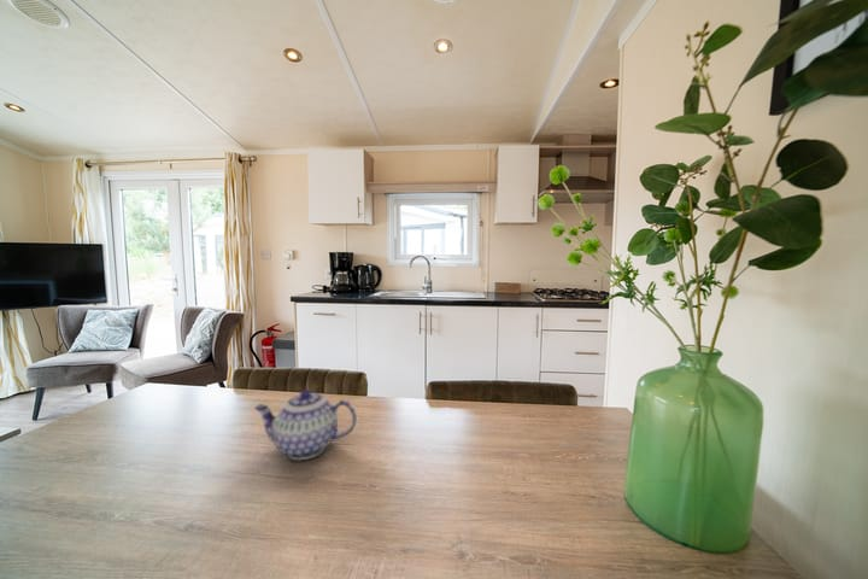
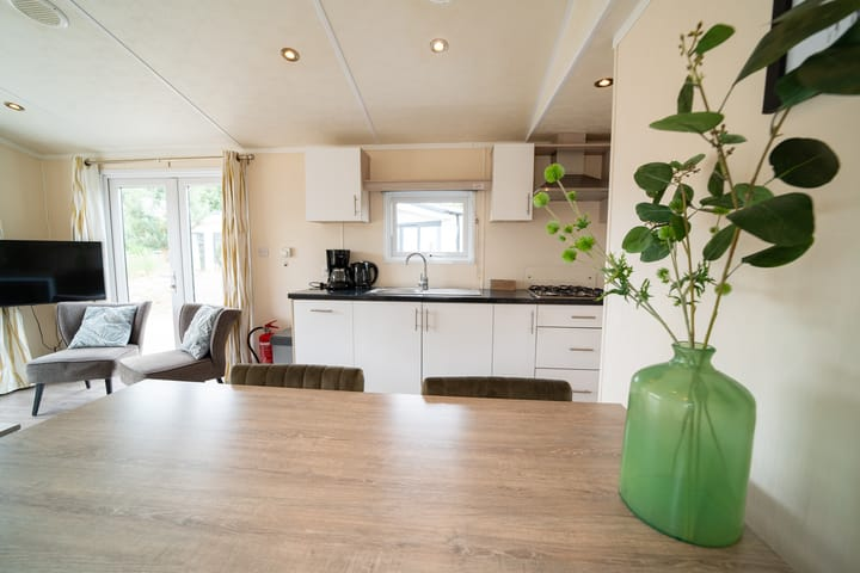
- teapot [253,388,358,461]
